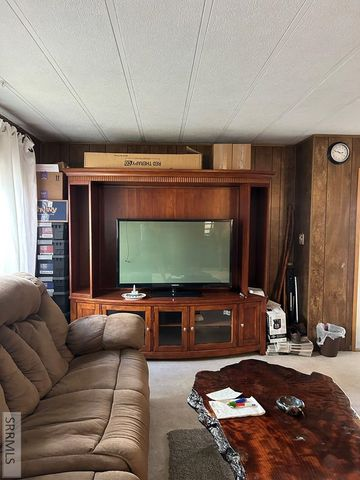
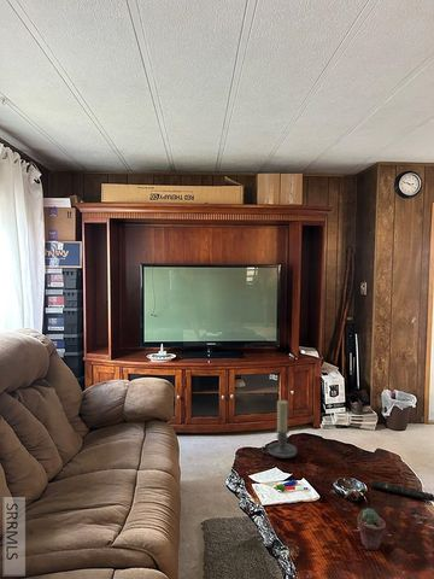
+ potted succulent [356,507,387,551]
+ remote control [370,479,434,503]
+ candle holder [260,399,298,460]
